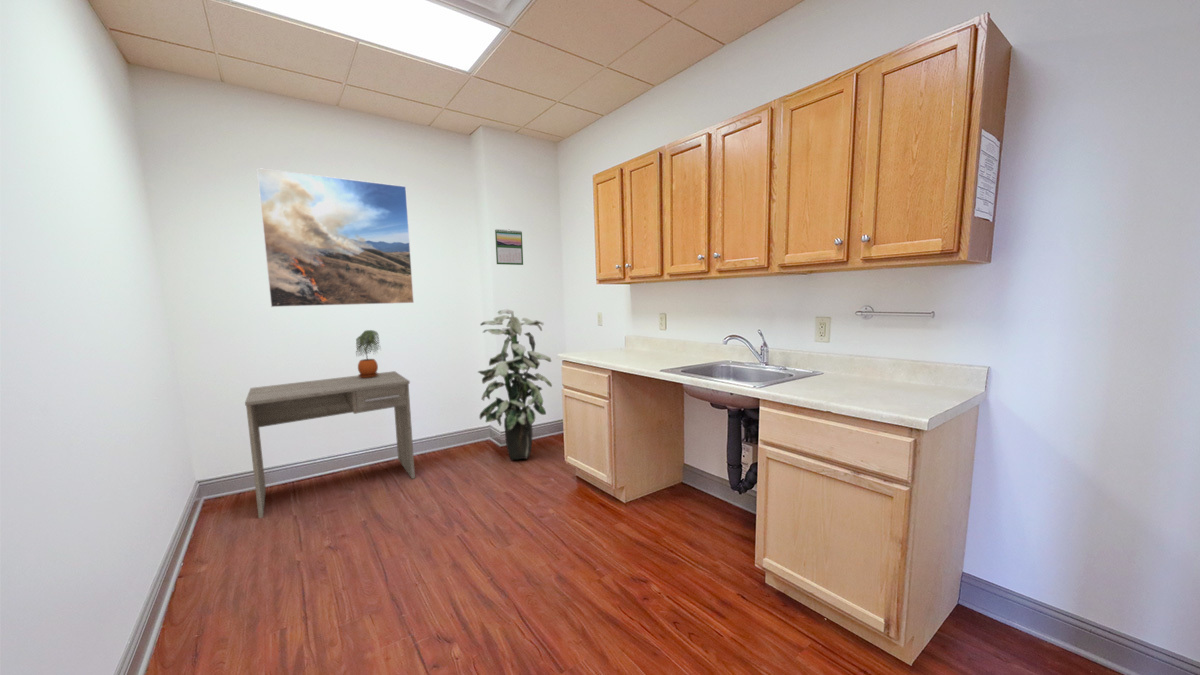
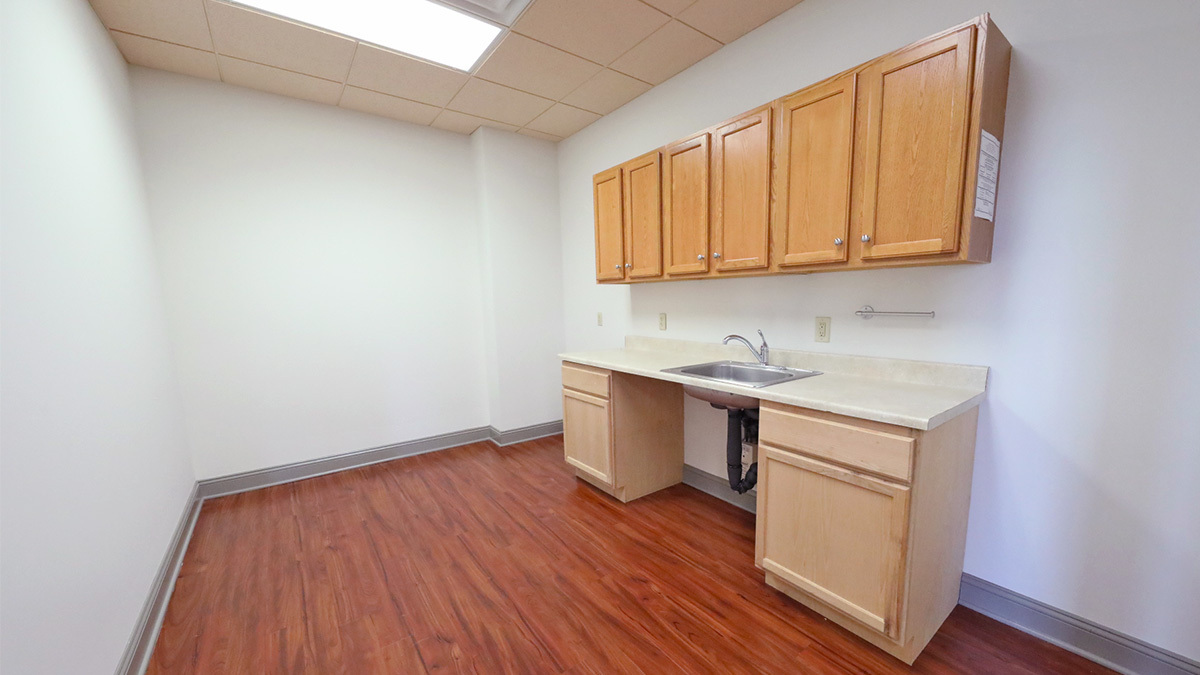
- potted plant [355,329,382,378]
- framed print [256,167,415,308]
- indoor plant [477,309,553,460]
- desk [244,370,416,519]
- calendar [494,228,524,266]
